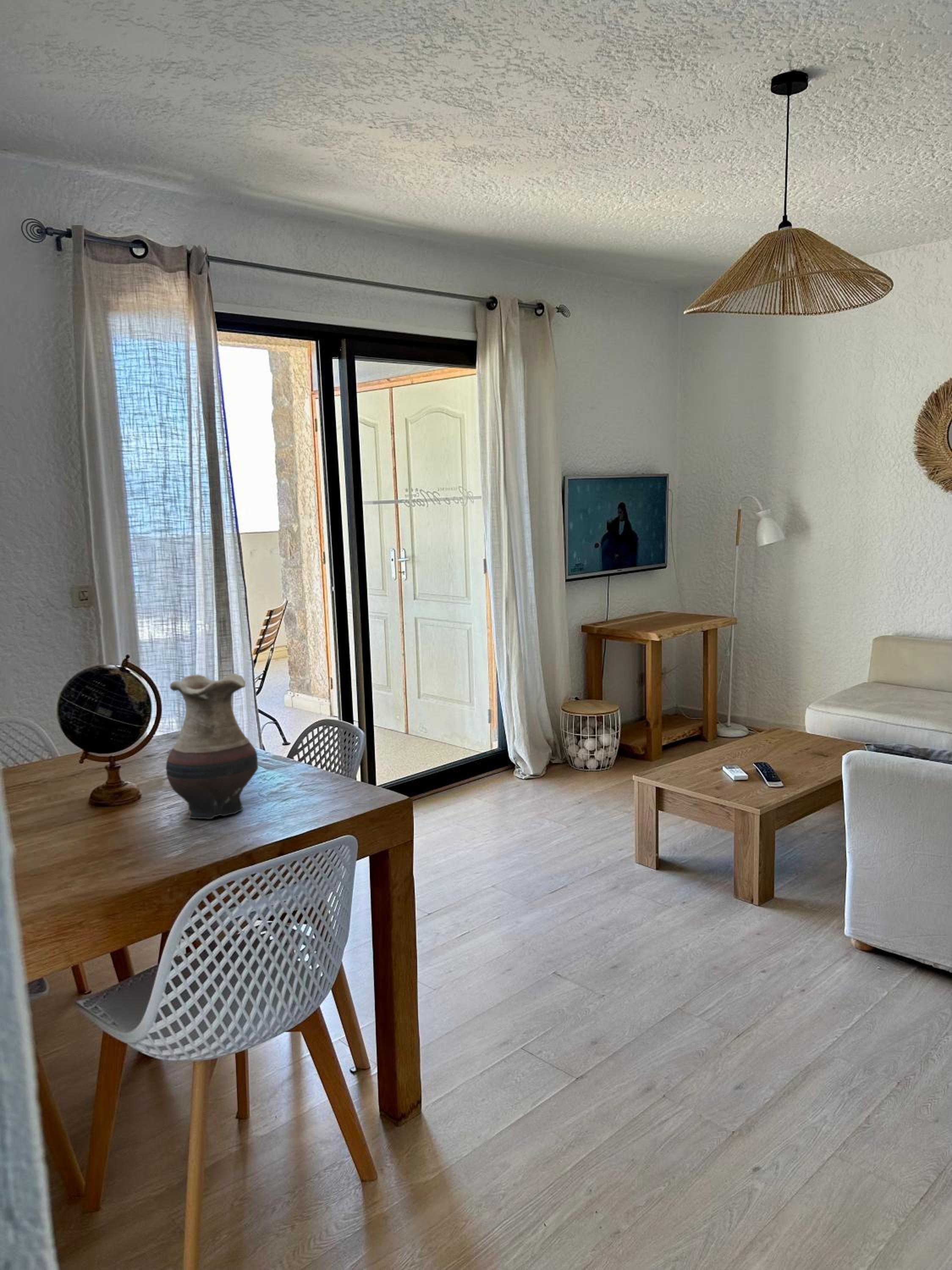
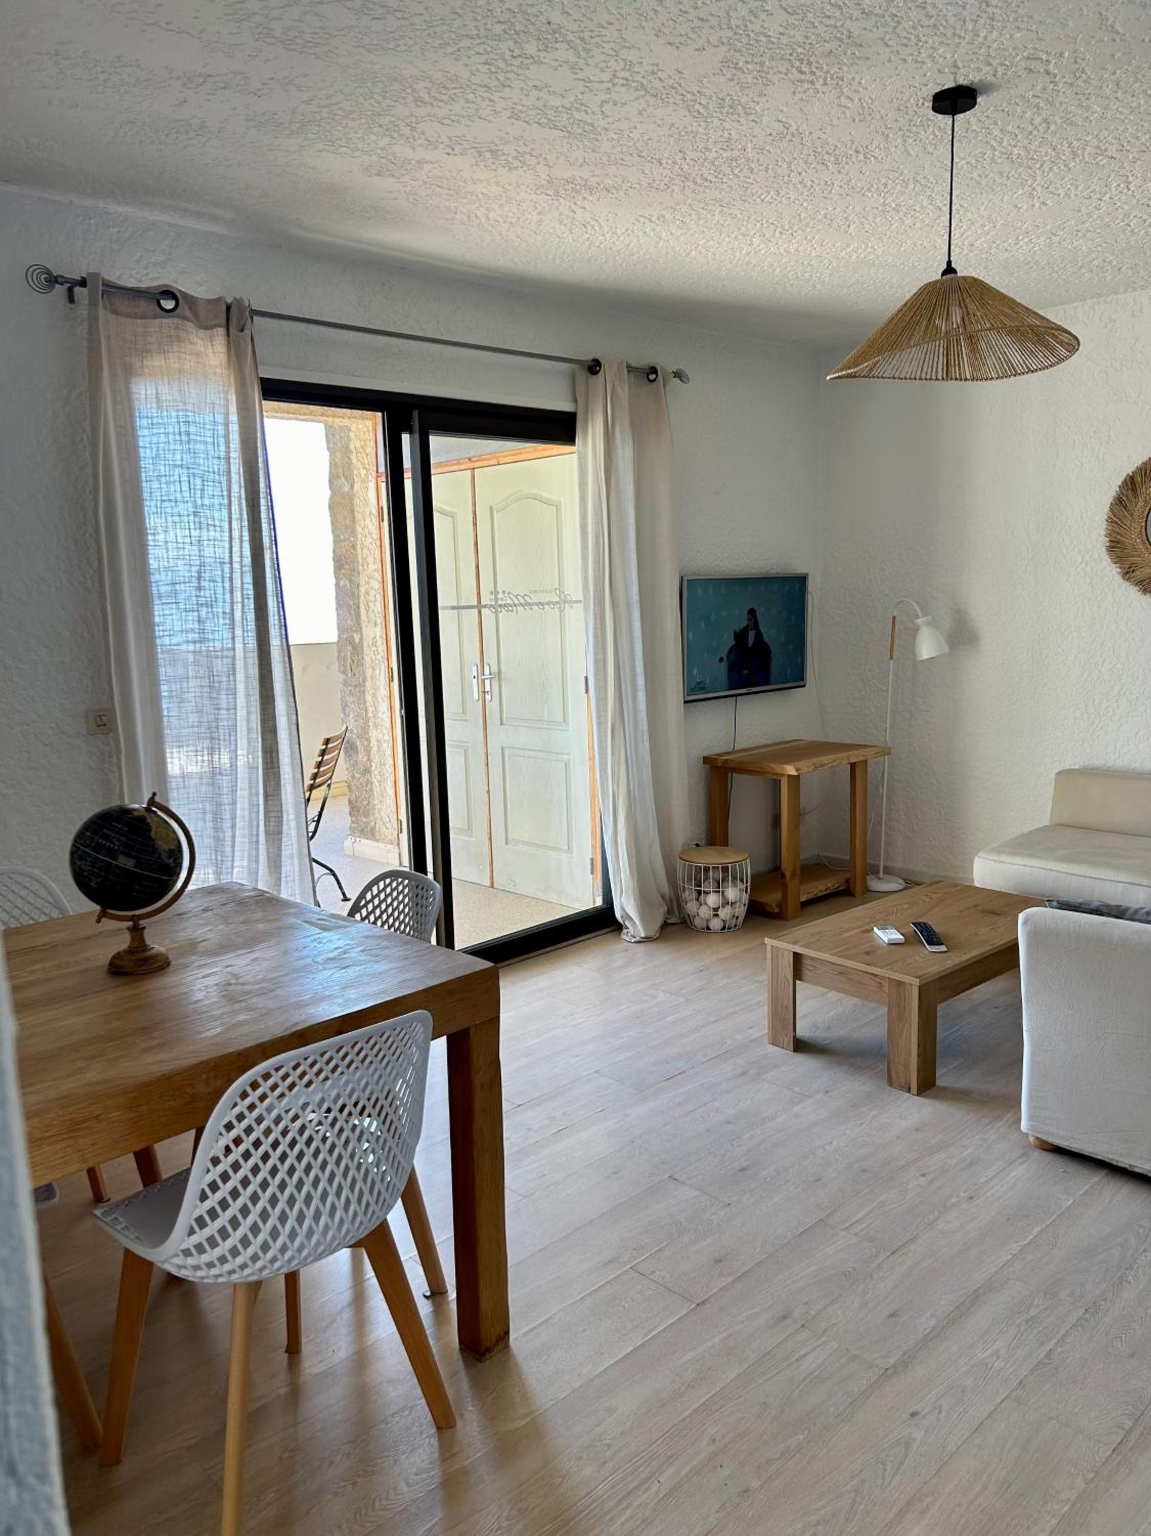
- vase [165,673,259,820]
